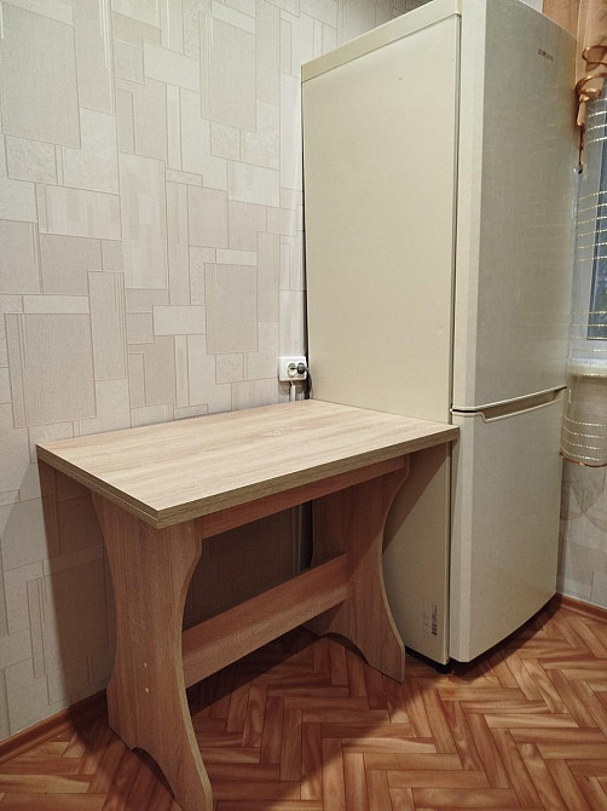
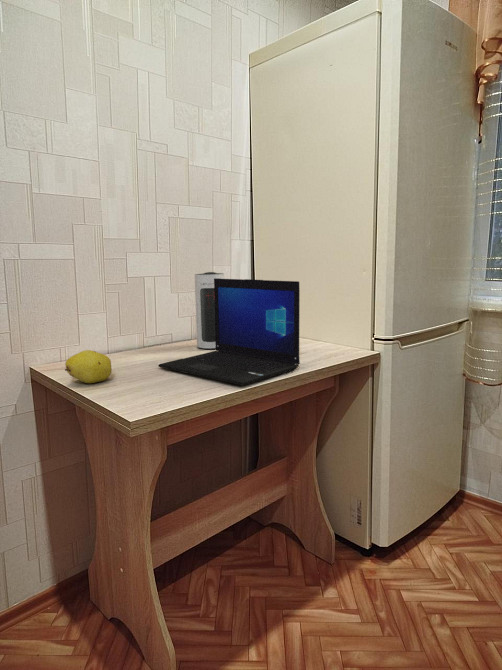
+ laptop [157,278,301,387]
+ fruit [64,349,113,384]
+ speaker [194,271,225,350]
